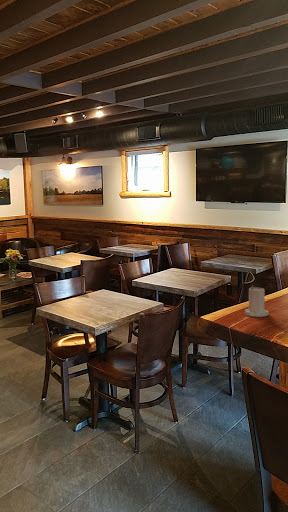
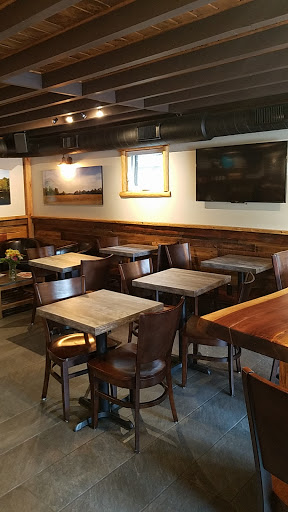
- candle [244,284,269,318]
